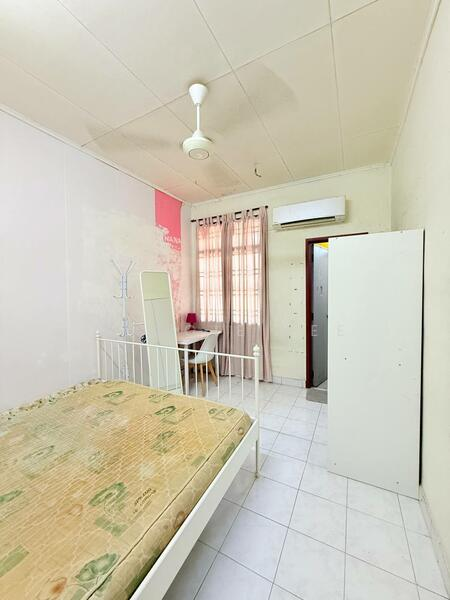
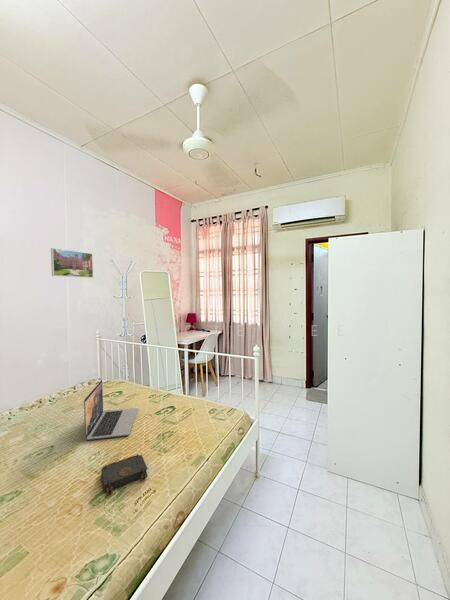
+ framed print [50,247,94,279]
+ laptop [83,379,139,441]
+ book [100,453,149,494]
